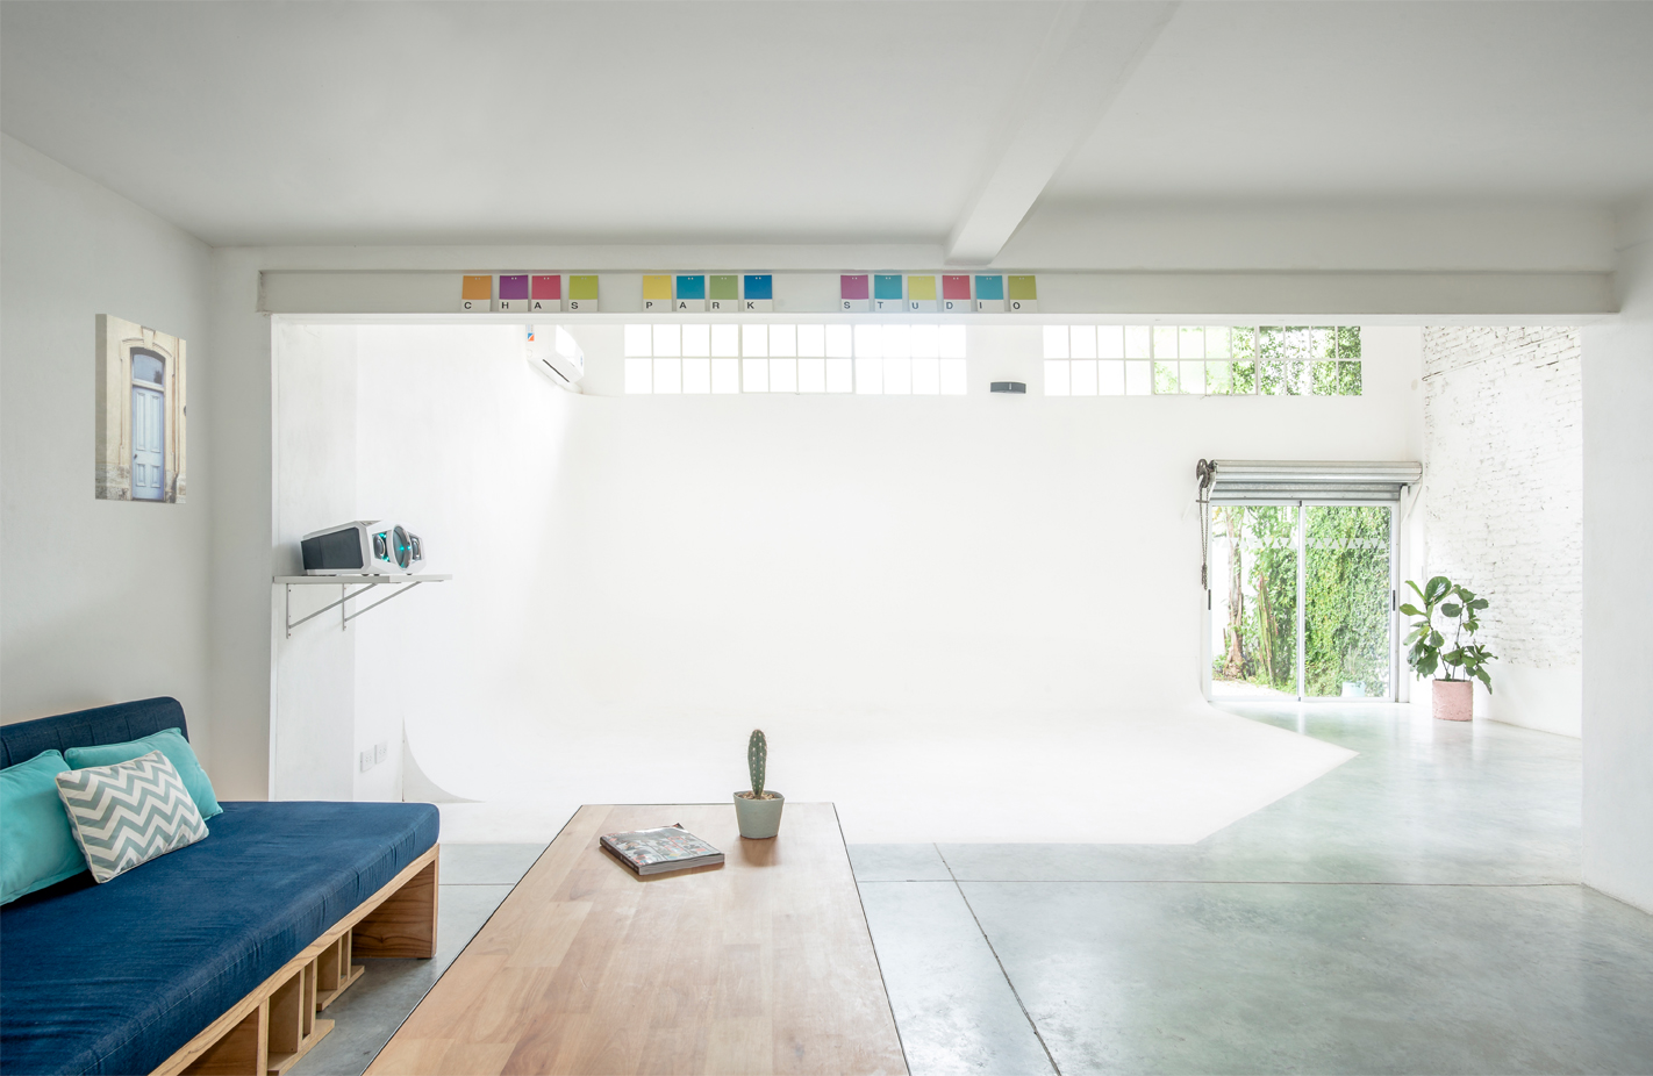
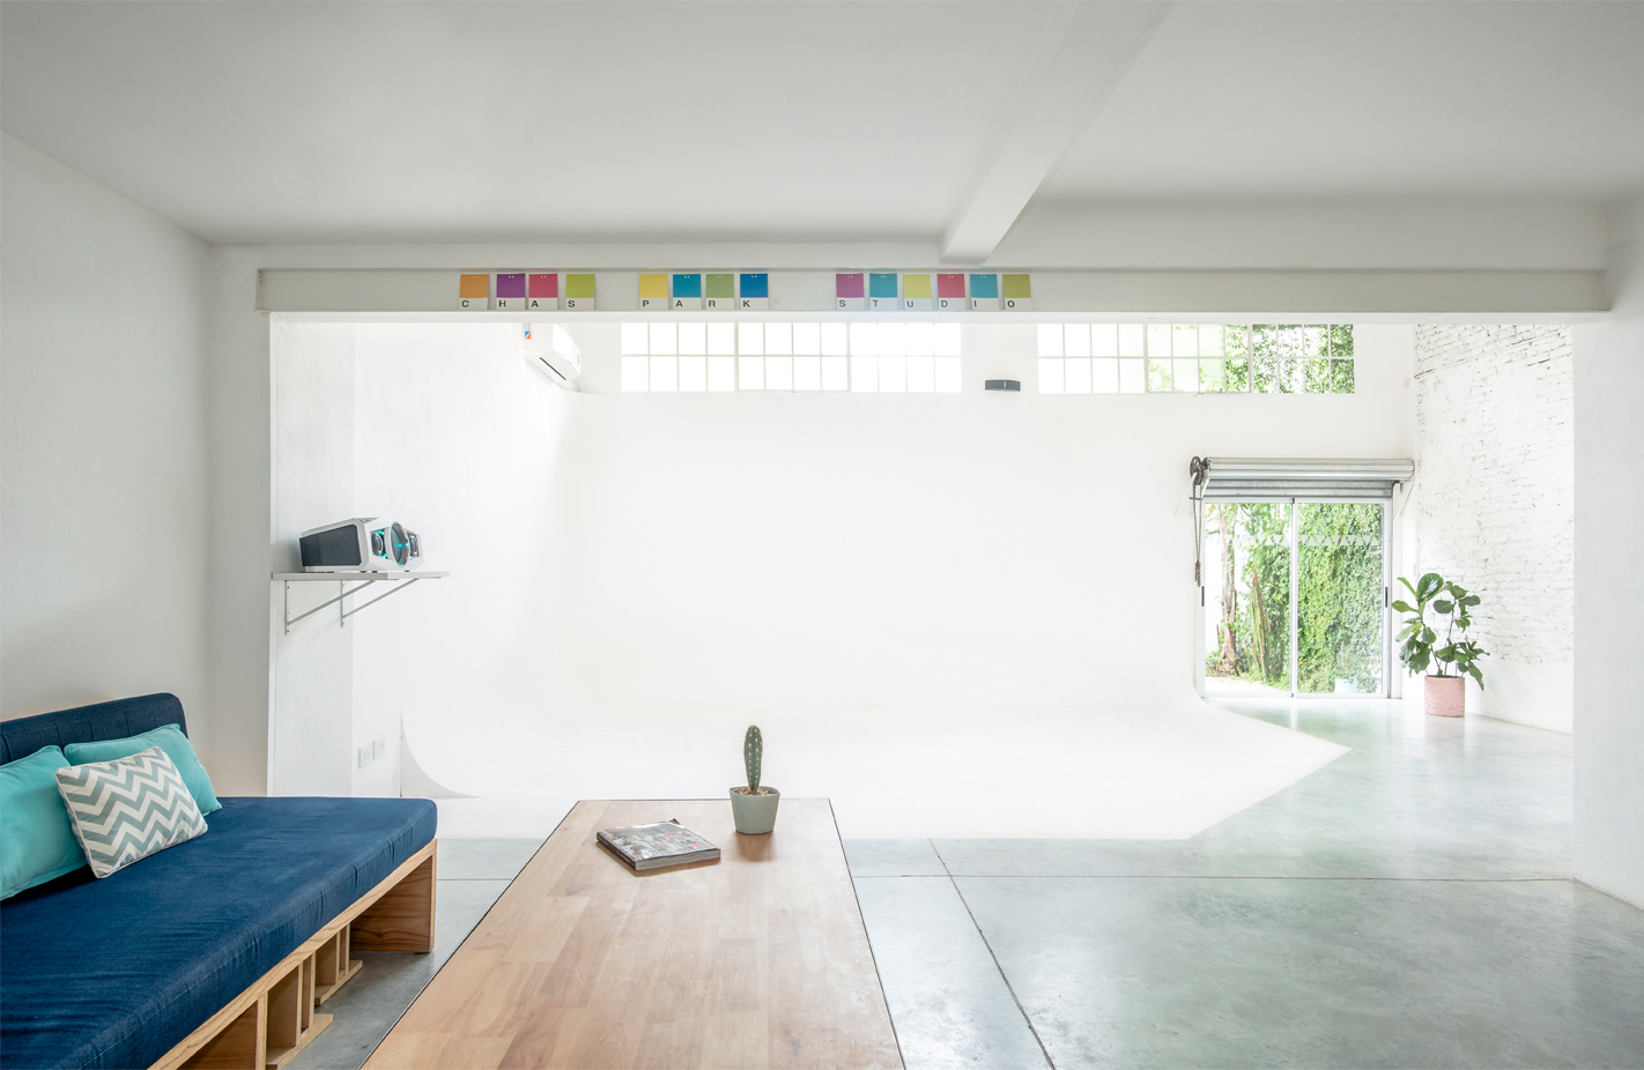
- wall art [94,312,187,505]
